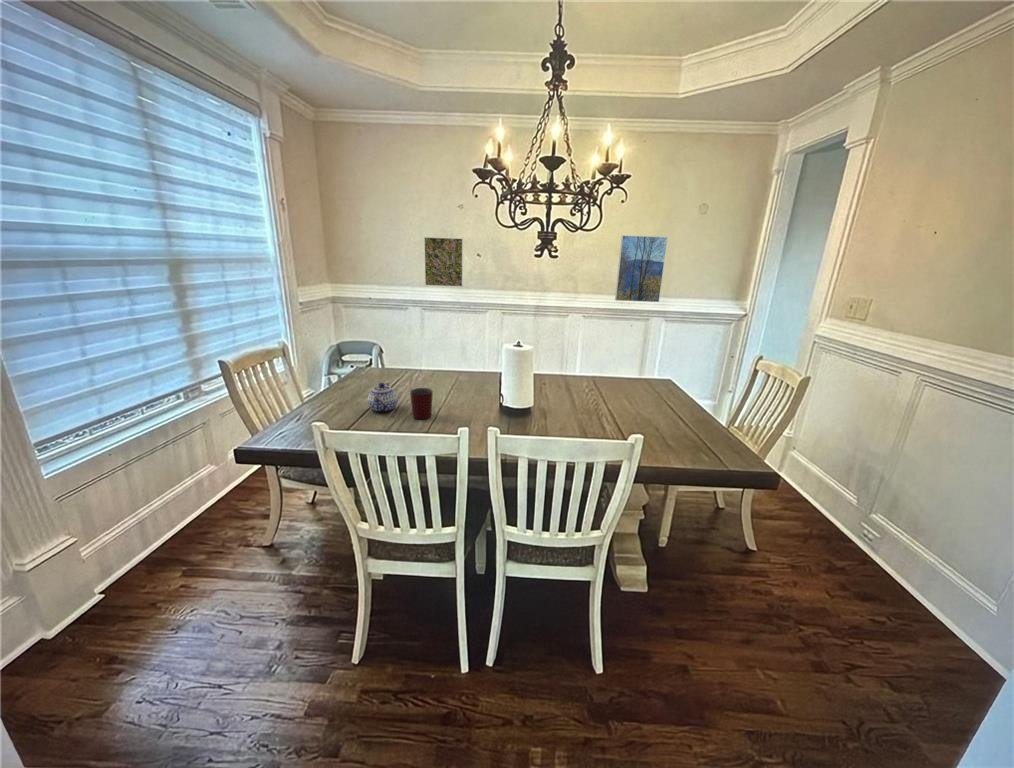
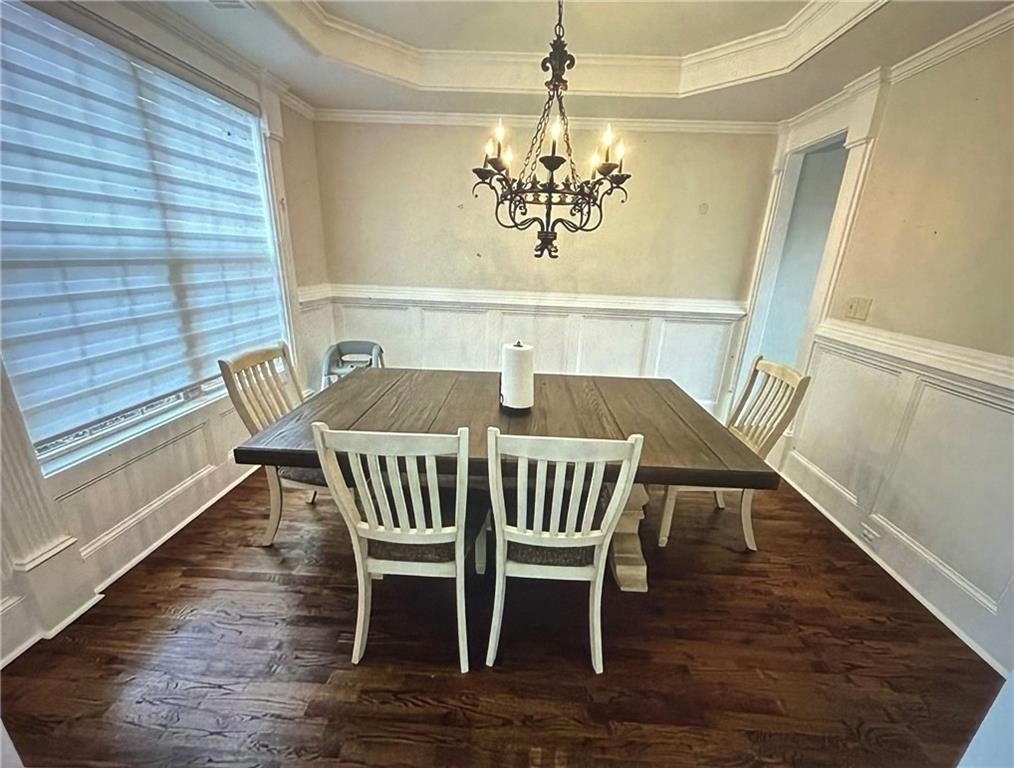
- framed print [614,234,669,303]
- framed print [423,236,464,288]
- mug [409,387,434,420]
- teapot [367,381,398,413]
